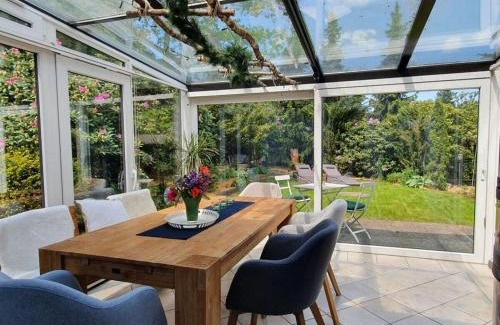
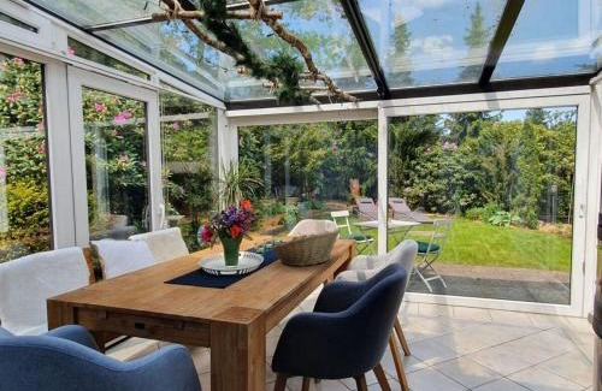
+ fruit basket [270,229,342,267]
